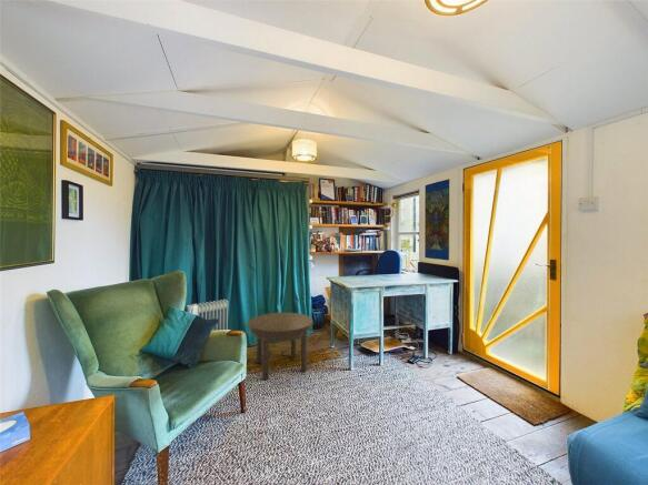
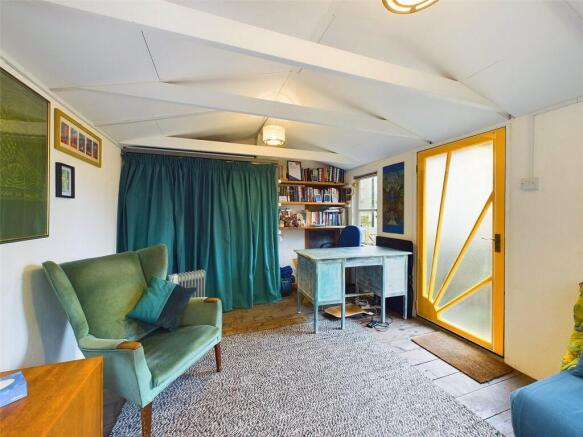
- side table [247,312,313,381]
